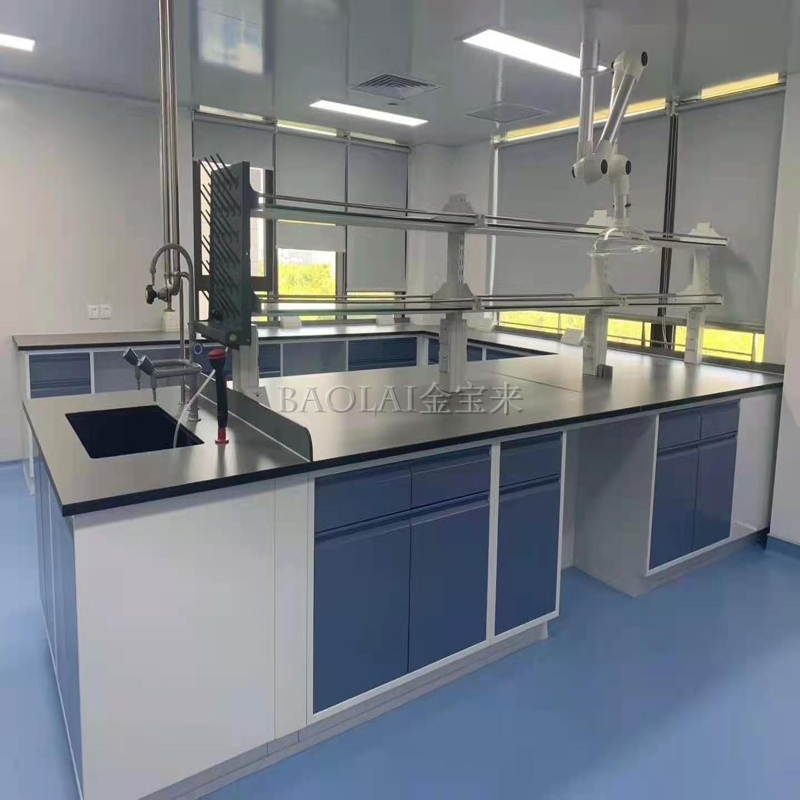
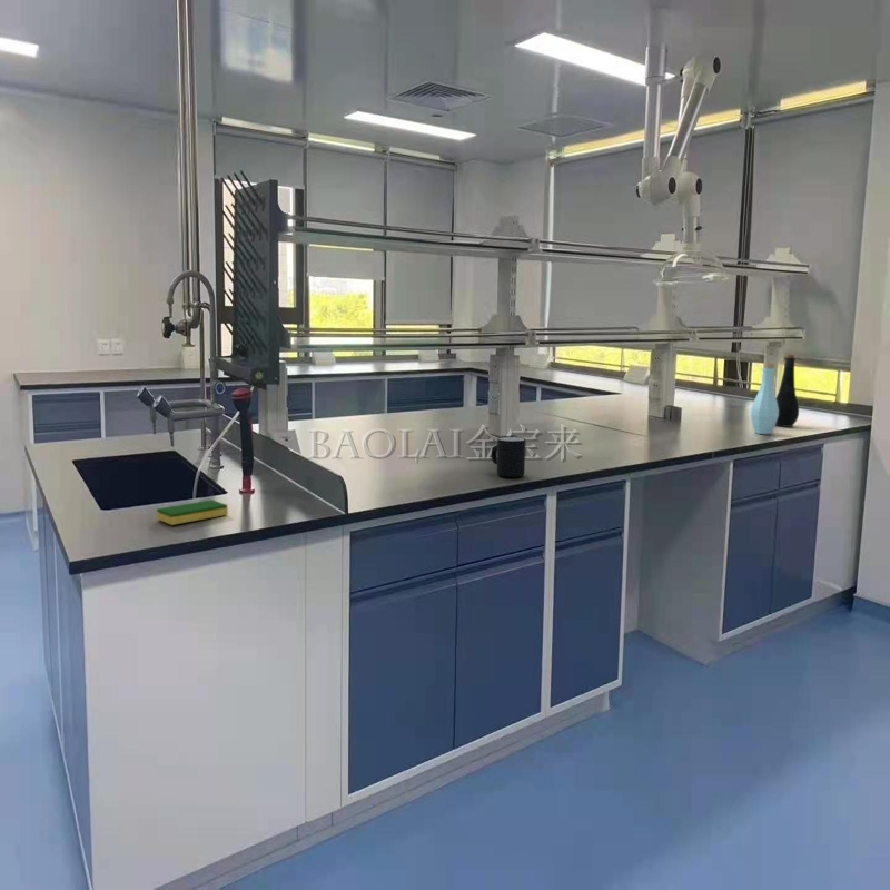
+ bottle [750,362,779,435]
+ mug [491,436,526,478]
+ dish sponge [156,498,229,526]
+ bottle [774,354,800,428]
